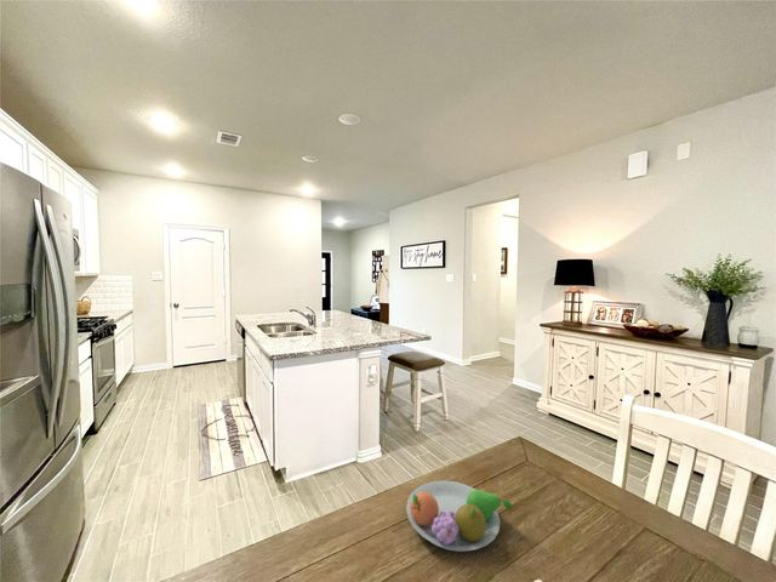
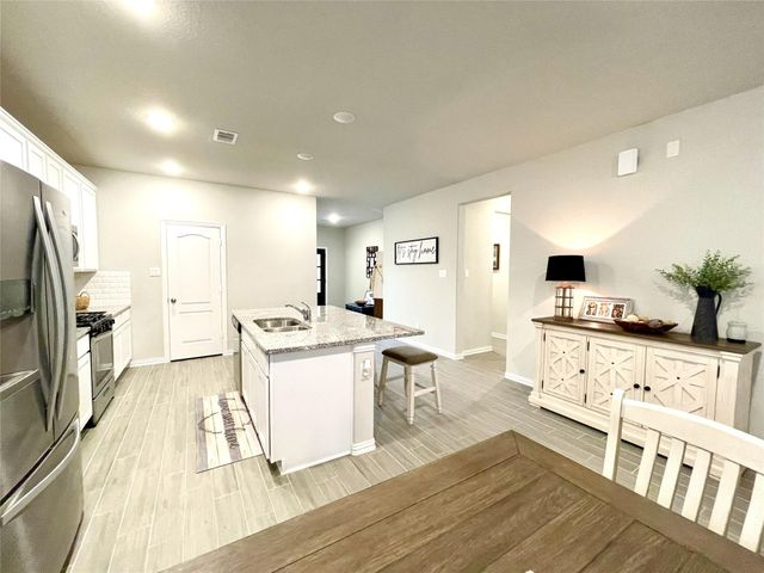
- fruit bowl [405,479,513,553]
